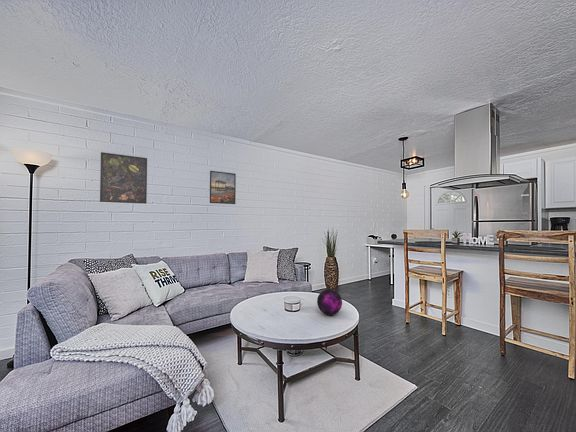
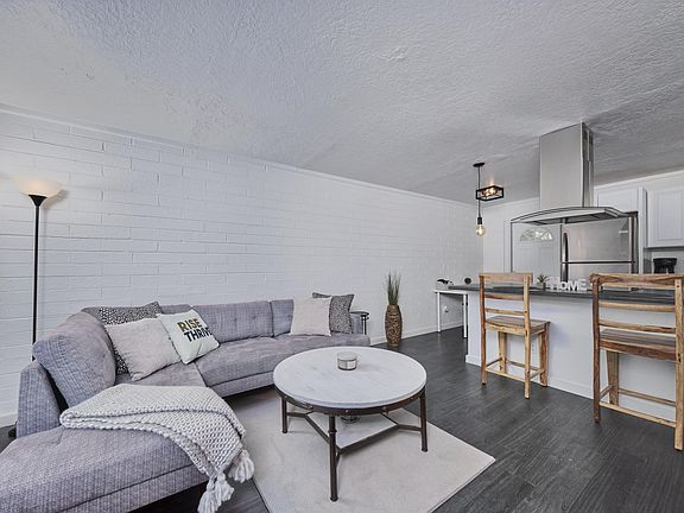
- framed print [99,151,148,205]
- decorative orb [316,288,343,316]
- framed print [209,170,237,205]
